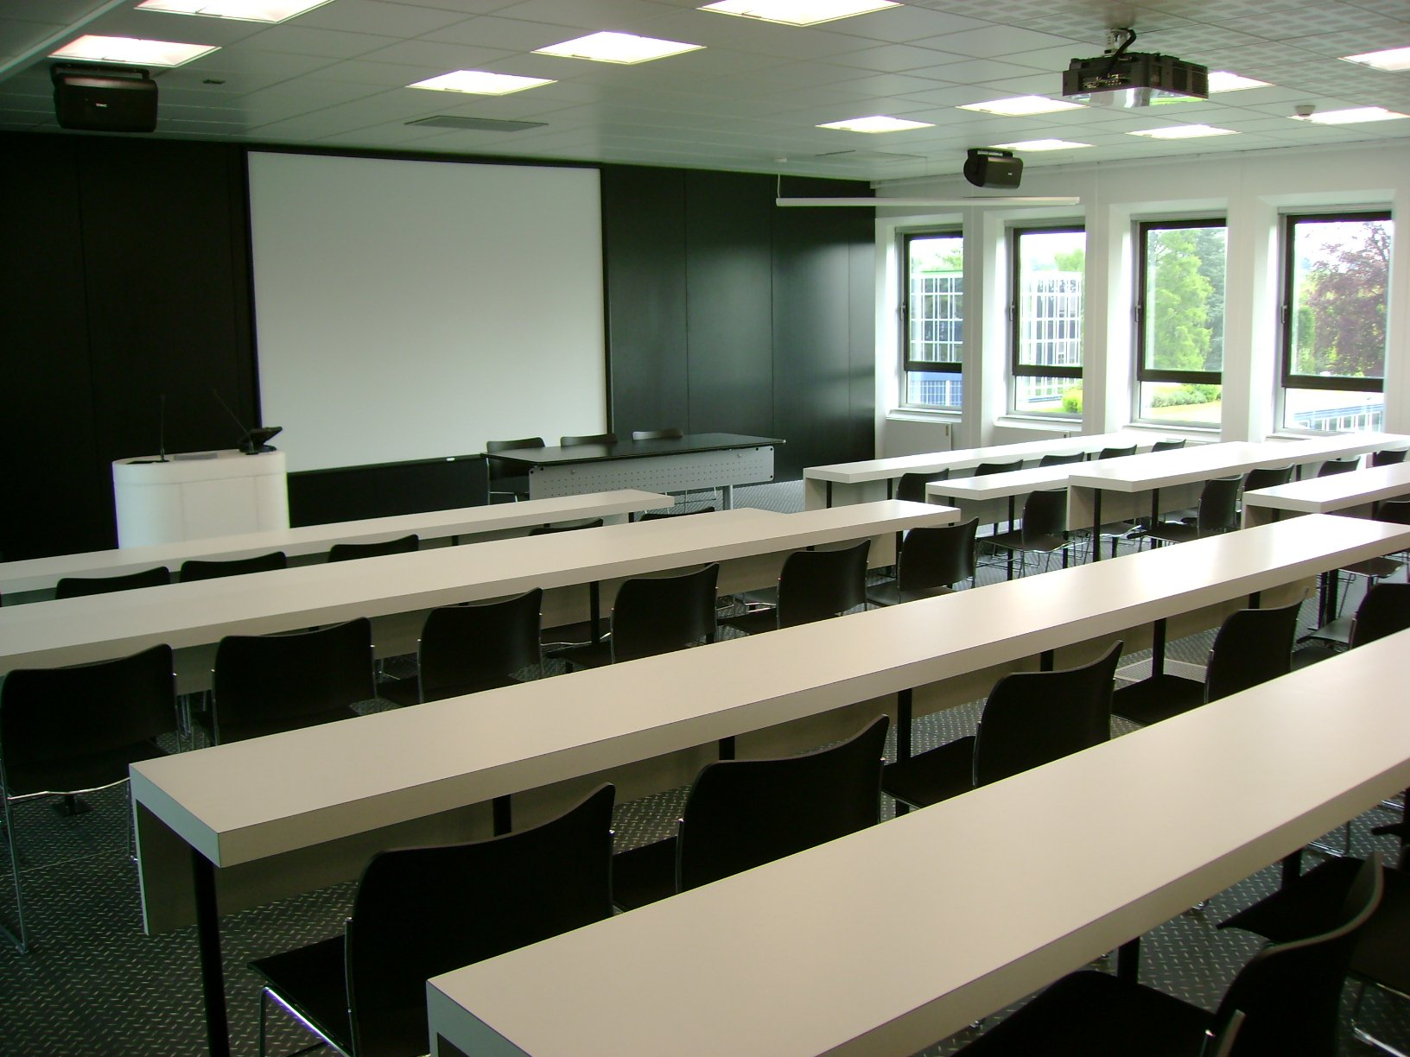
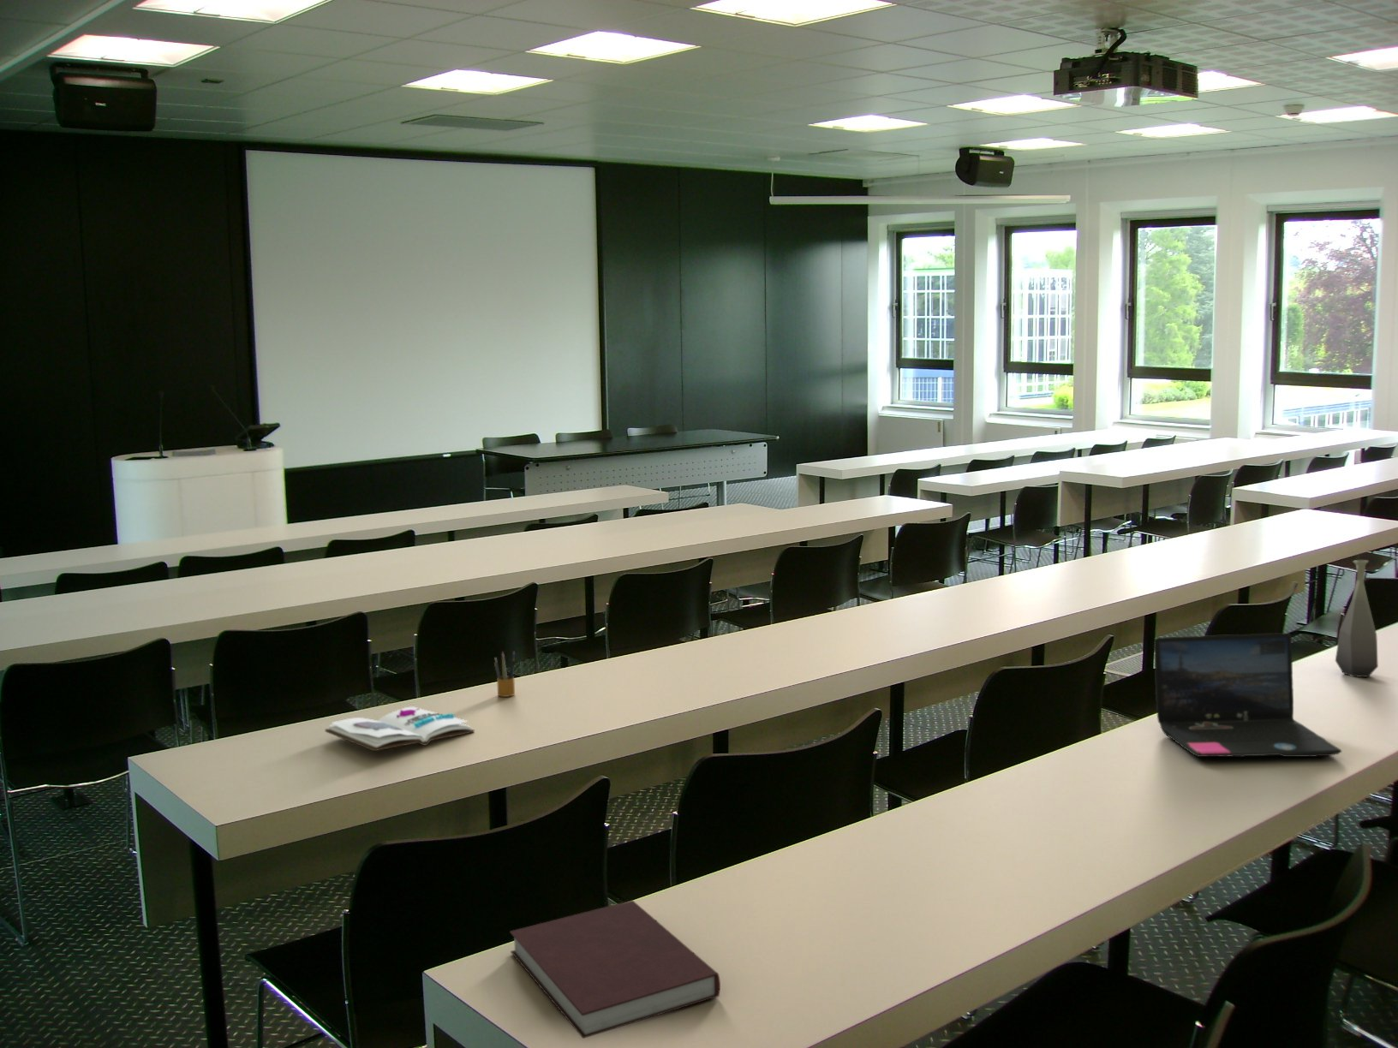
+ book [325,707,474,752]
+ laptop [1153,633,1343,757]
+ notebook [509,899,721,1039]
+ bottle [1334,559,1379,678]
+ pencil box [493,649,515,698]
